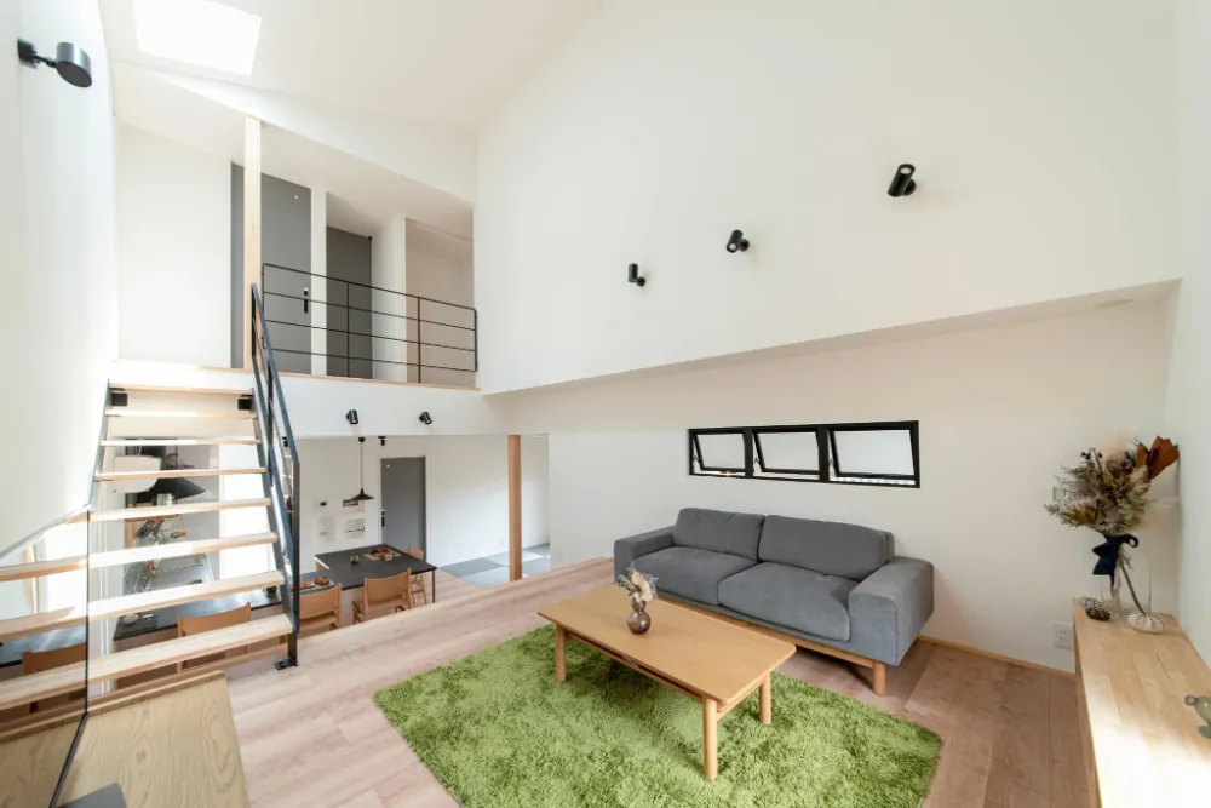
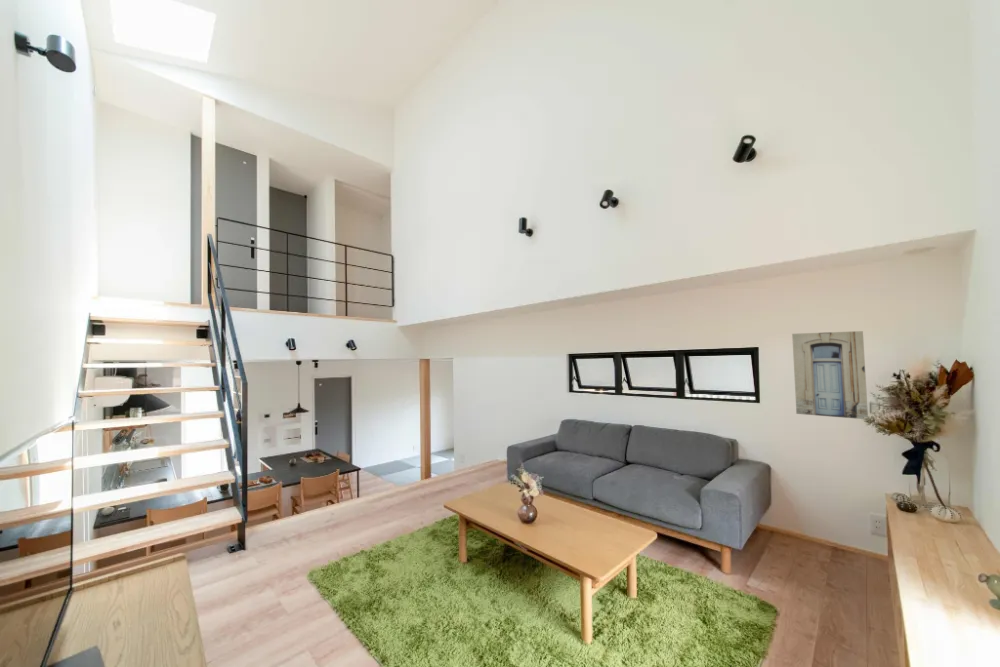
+ wall art [791,330,869,420]
